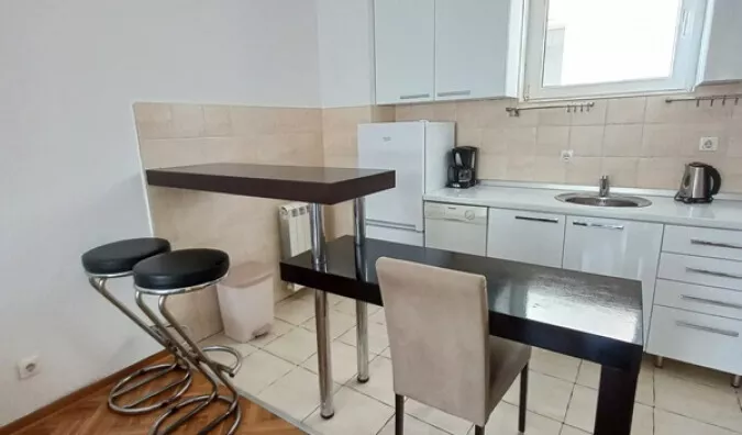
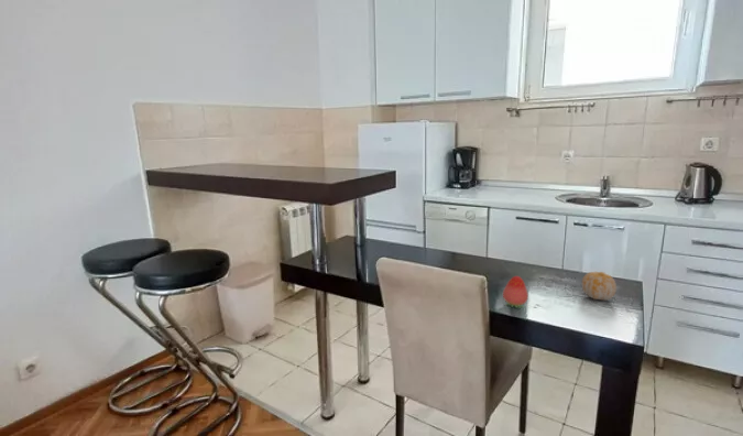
+ fruit [502,275,529,308]
+ fruit [581,271,618,302]
